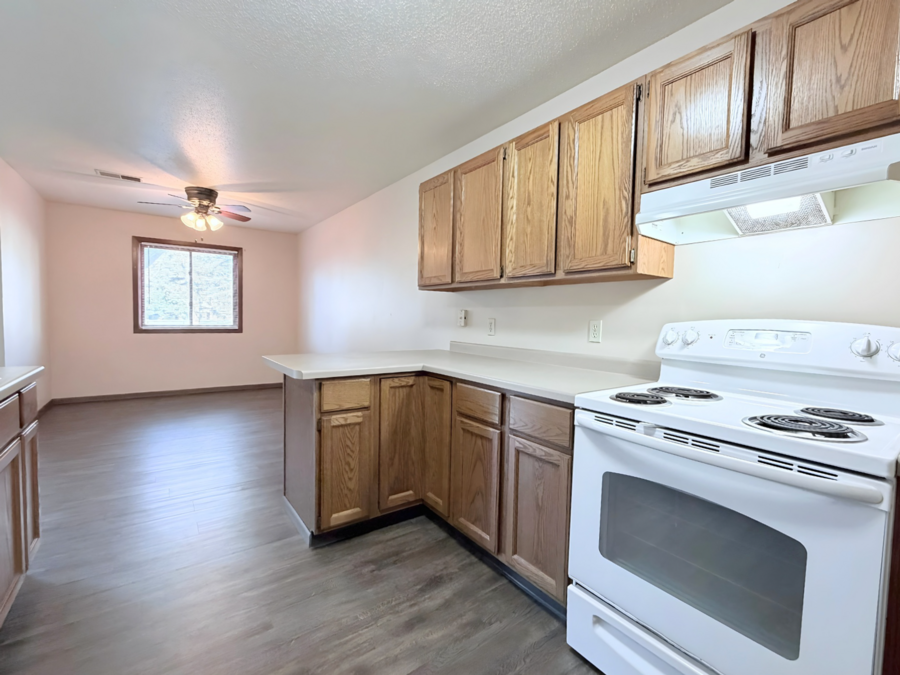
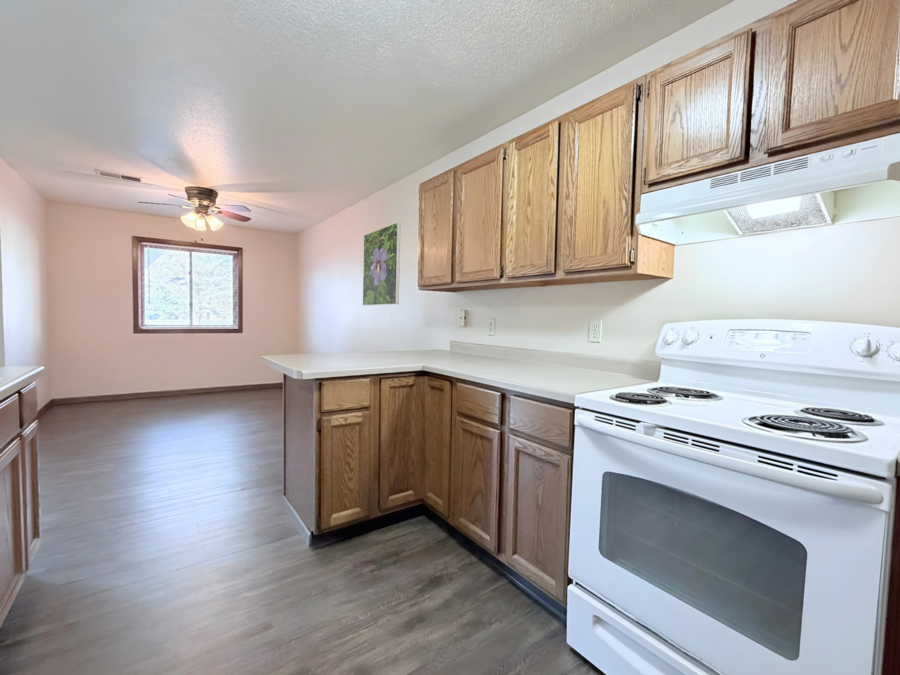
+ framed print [362,221,401,306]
